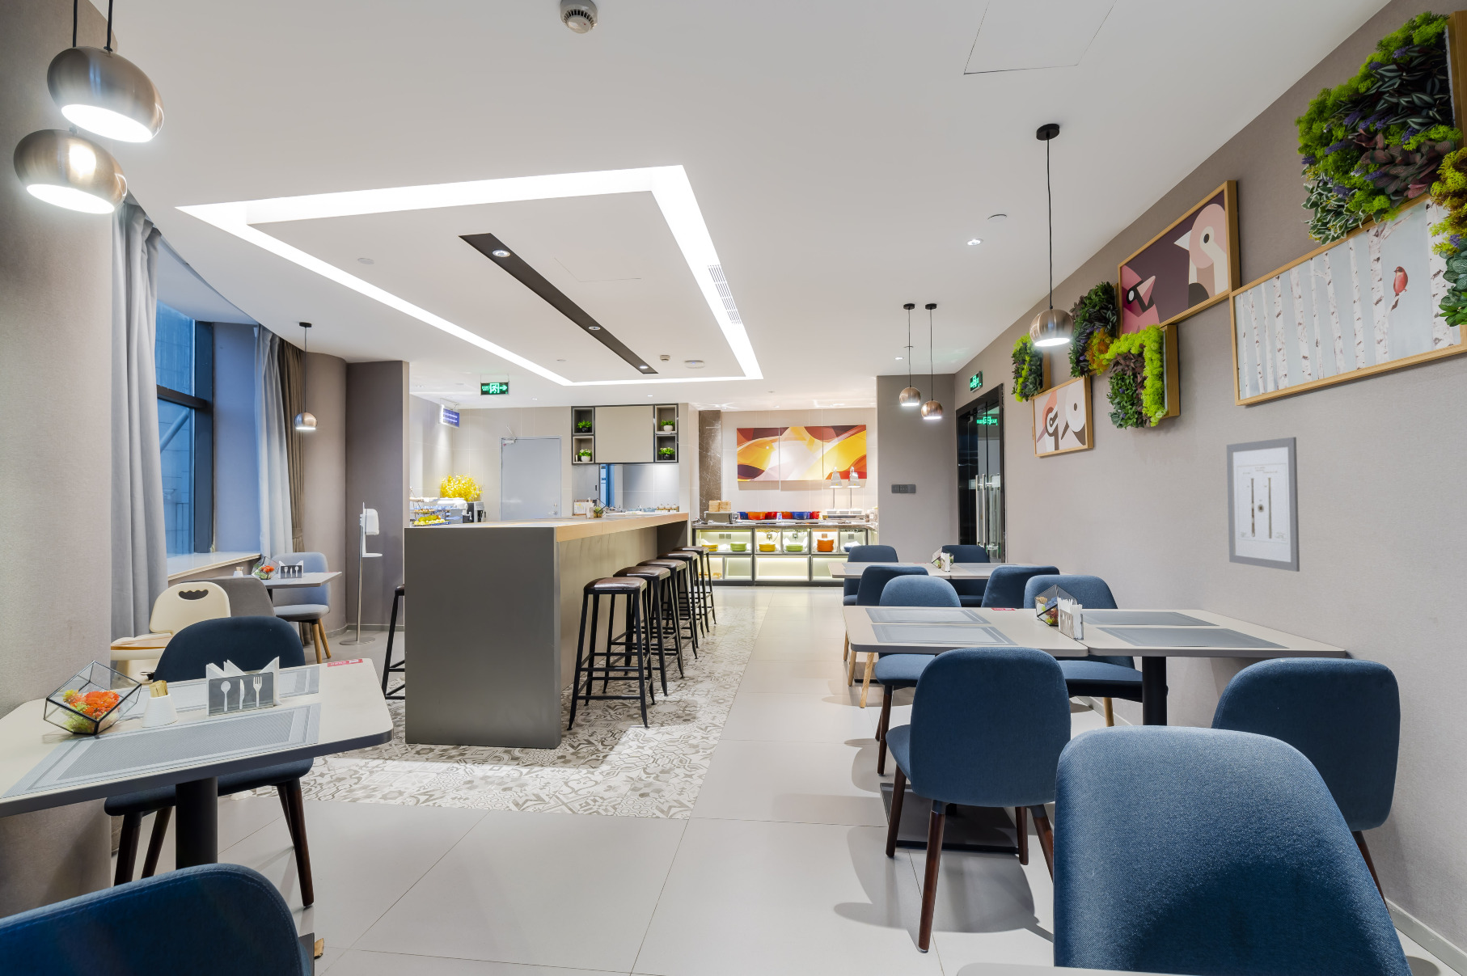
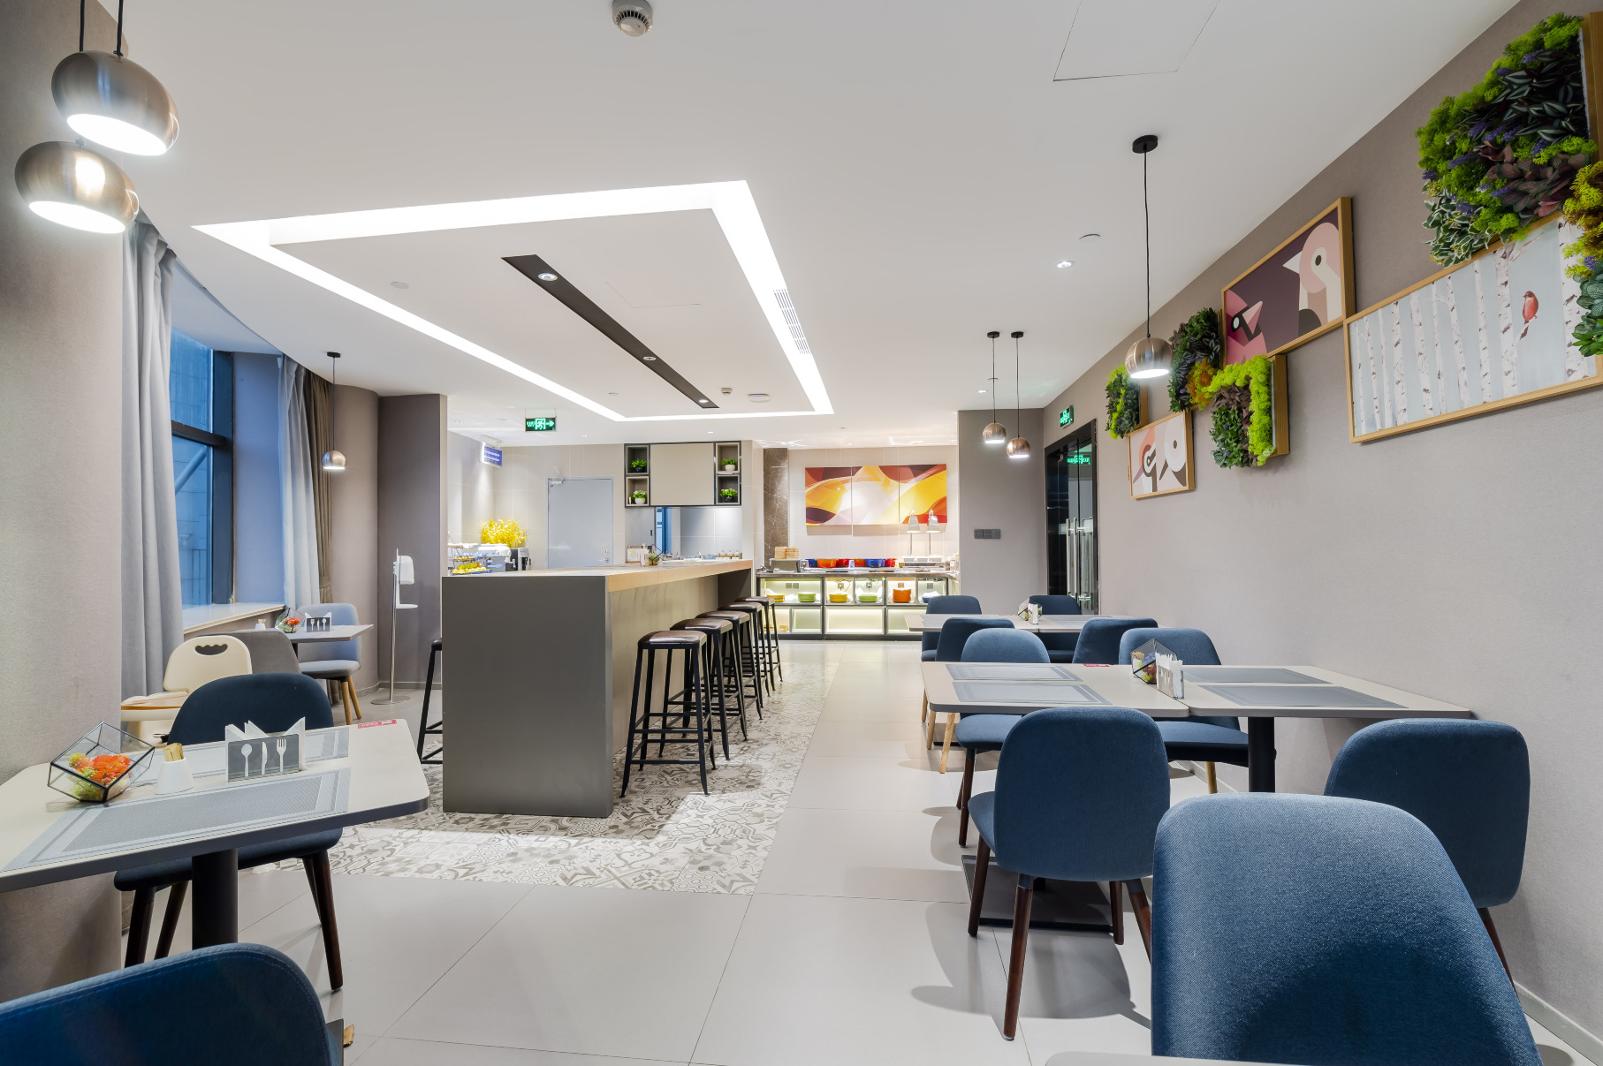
- wall art [1226,437,1300,573]
